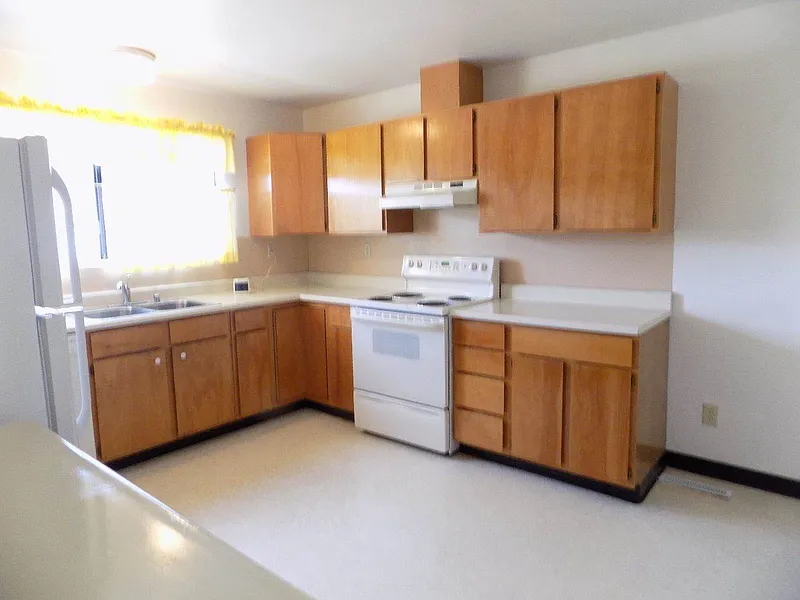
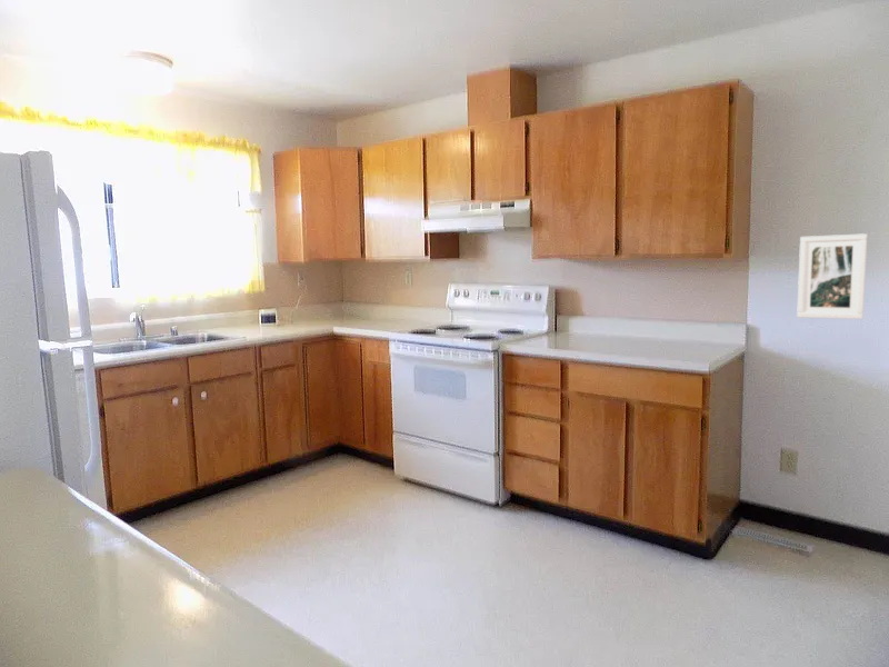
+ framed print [796,232,869,320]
